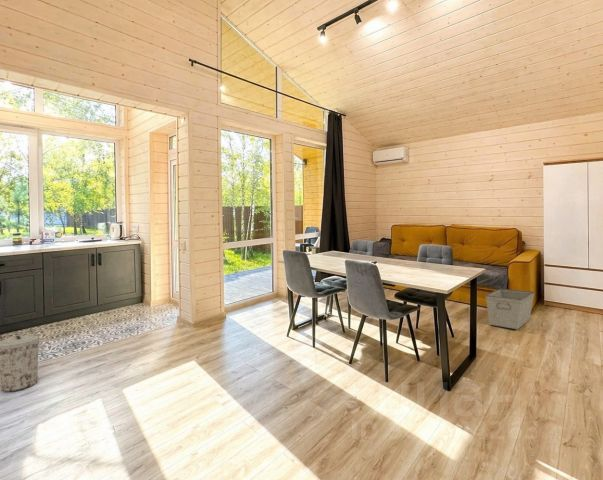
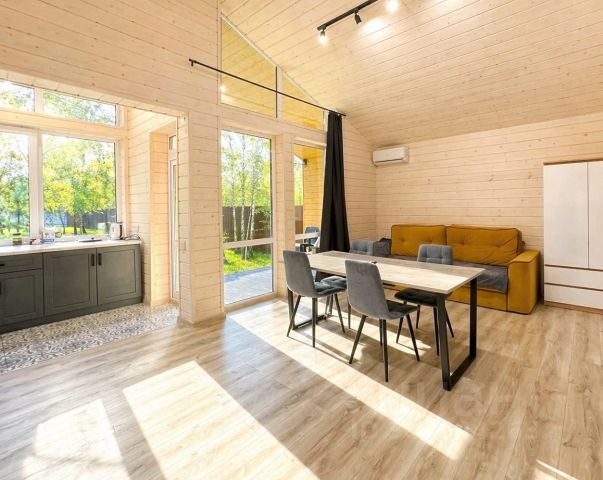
- trash can [0,334,40,392]
- storage bin [484,288,535,330]
